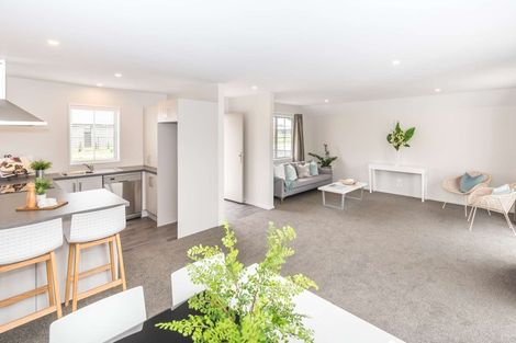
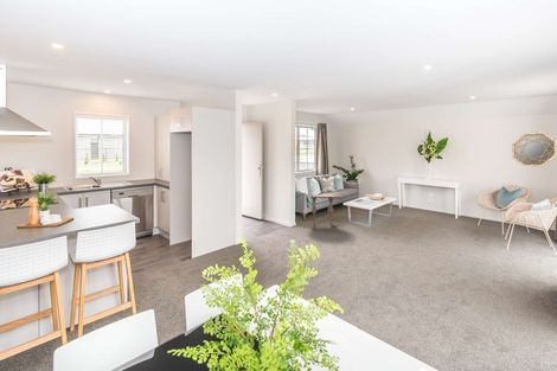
+ home mirror [511,130,557,168]
+ side table [309,193,341,229]
